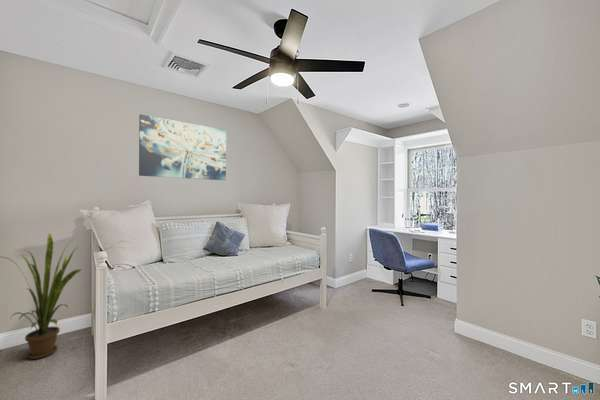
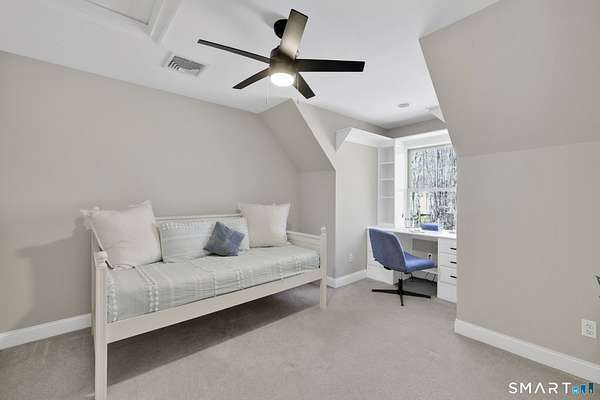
- wall art [138,113,227,181]
- house plant [1,232,82,360]
